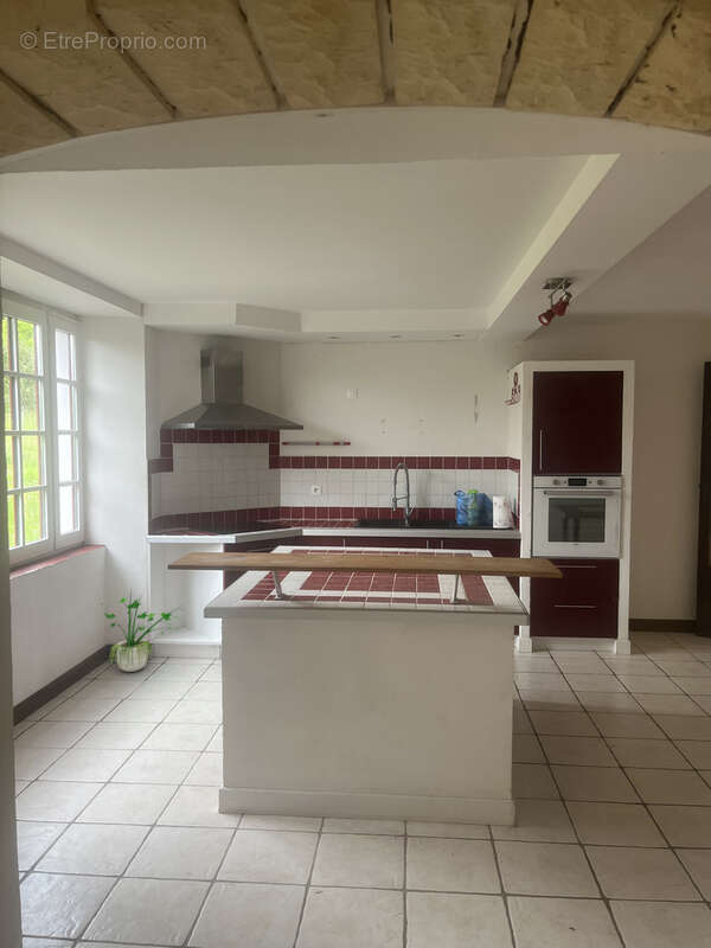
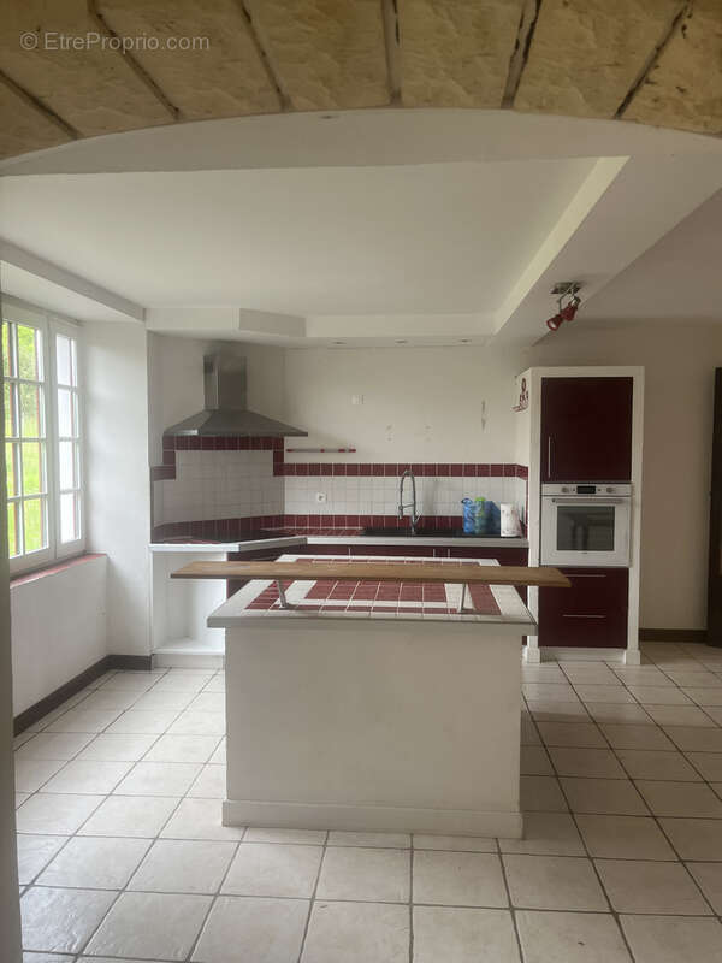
- potted plant [103,589,184,673]
